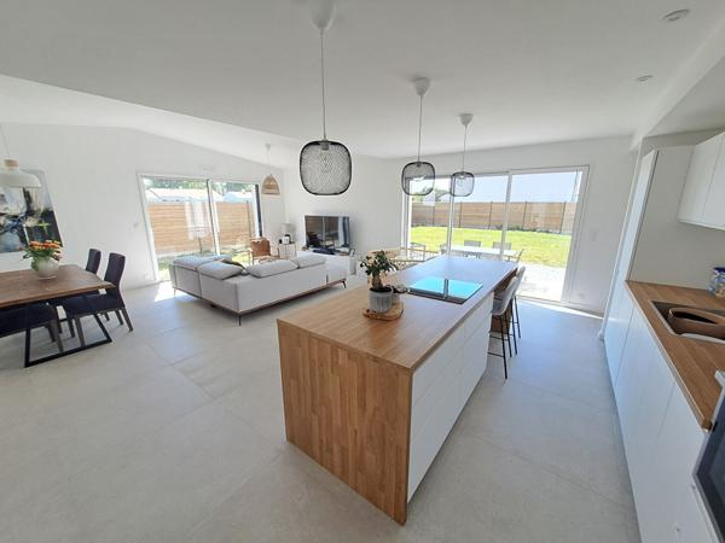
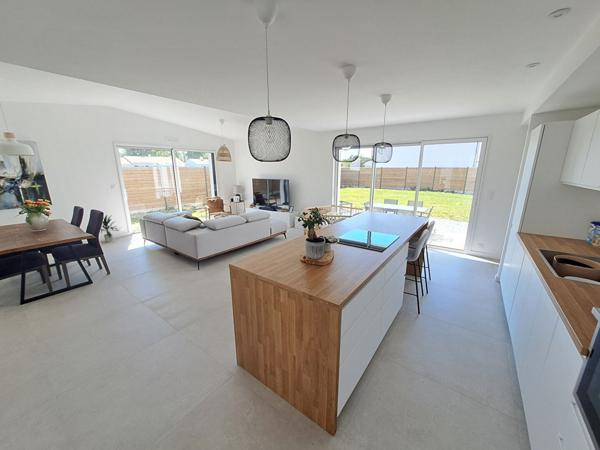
+ indoor plant [100,214,119,243]
